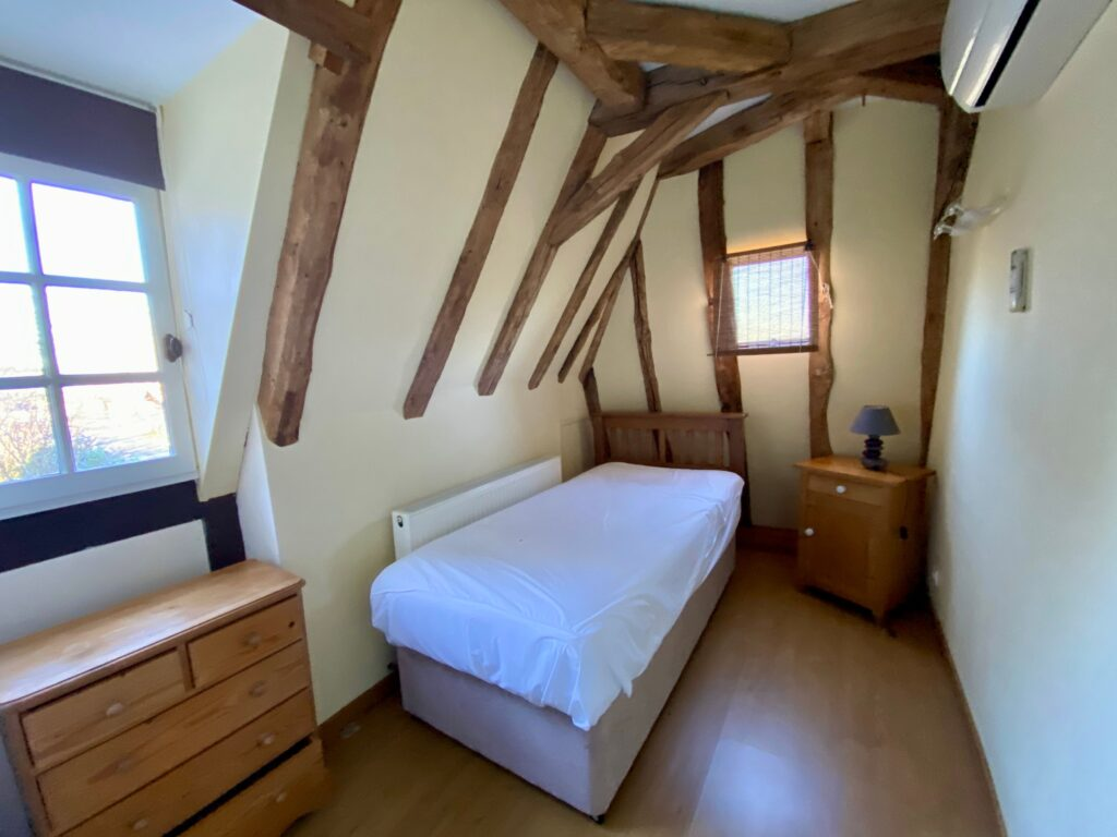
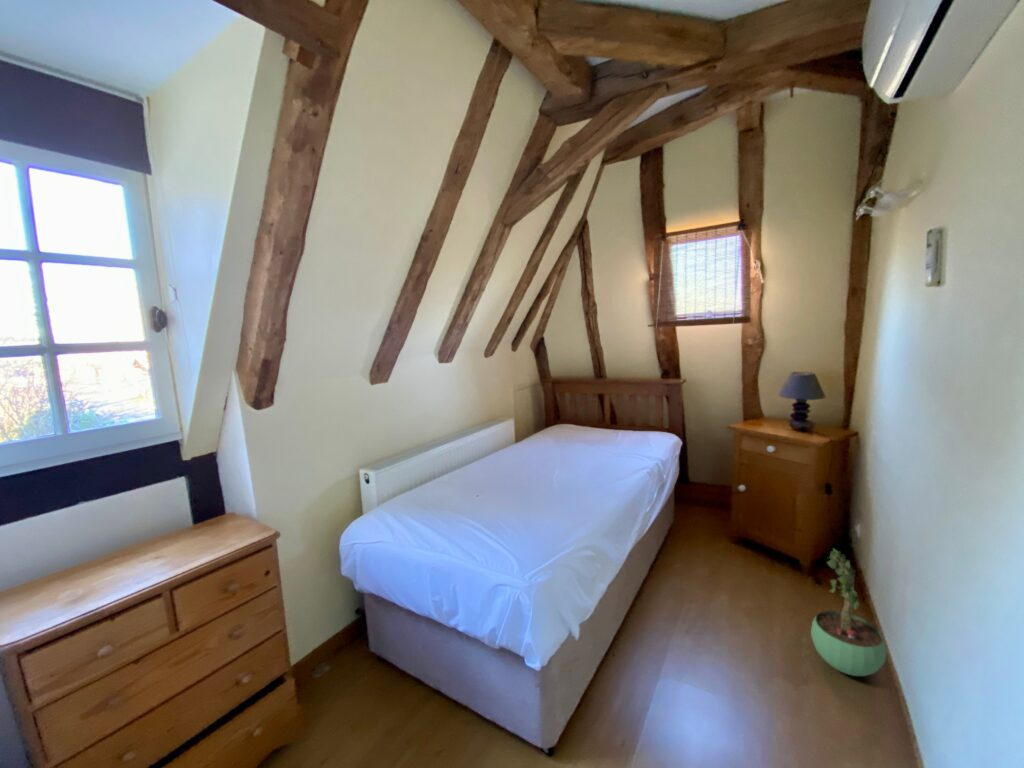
+ potted plant [810,547,887,677]
